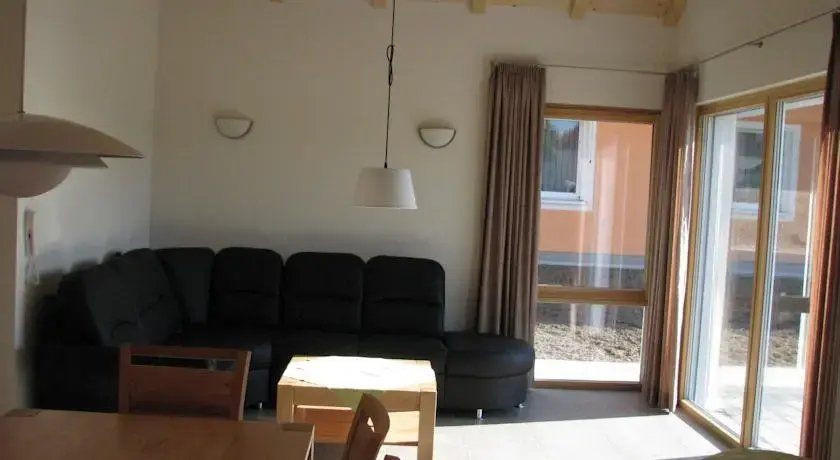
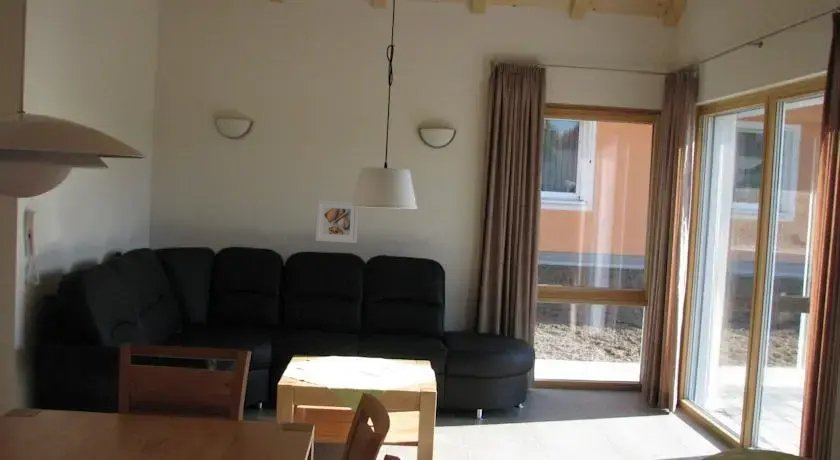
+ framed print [315,199,360,244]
